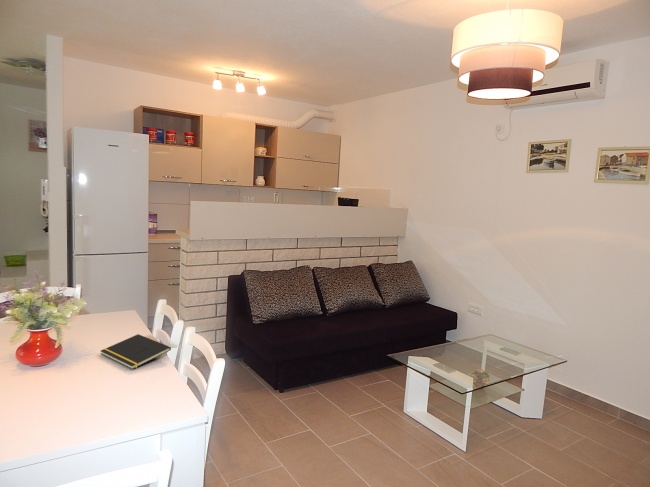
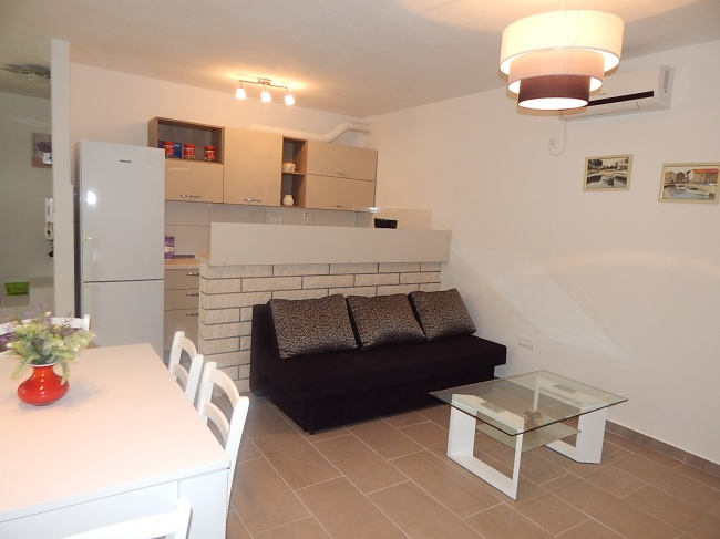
- notepad [100,333,172,370]
